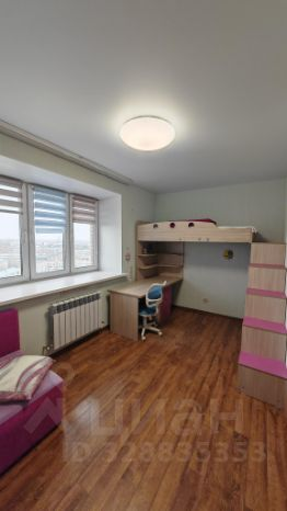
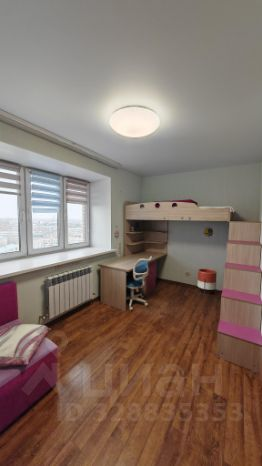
+ planter [196,268,218,296]
